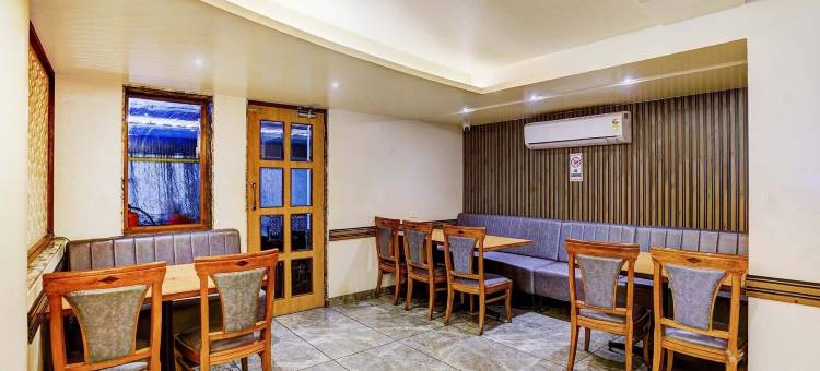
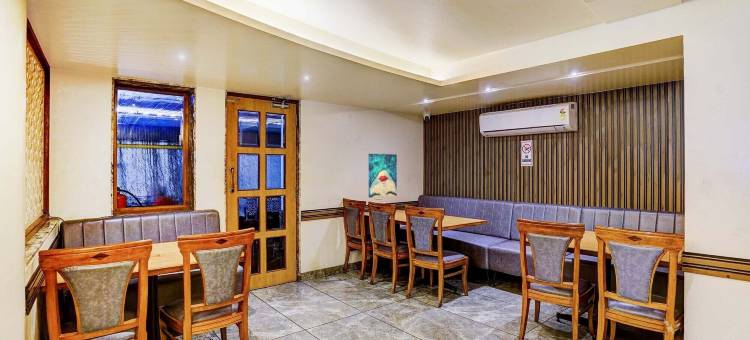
+ wall art [368,153,398,199]
